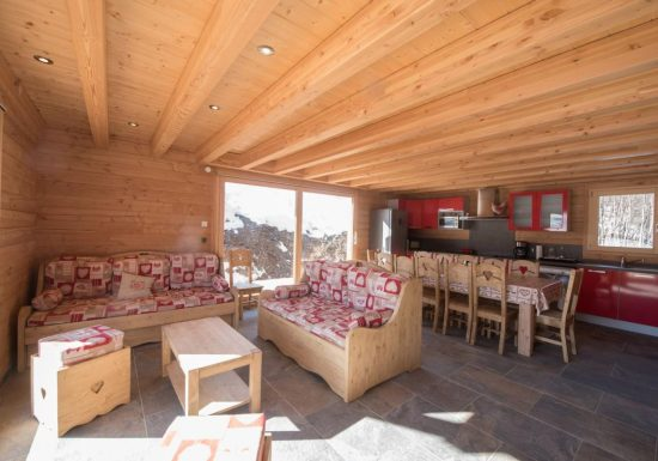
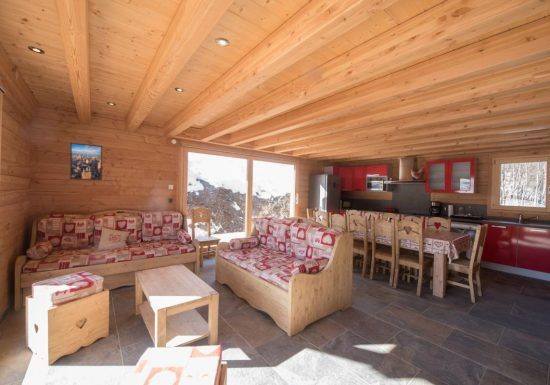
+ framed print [69,142,103,181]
